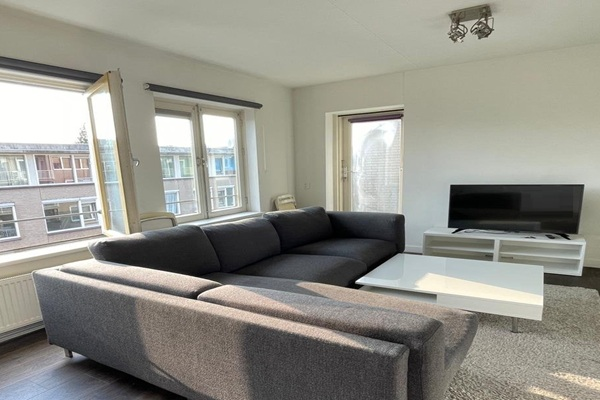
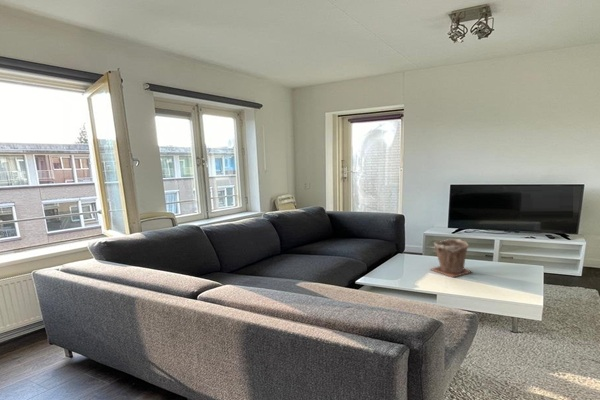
+ plant pot [429,238,473,278]
